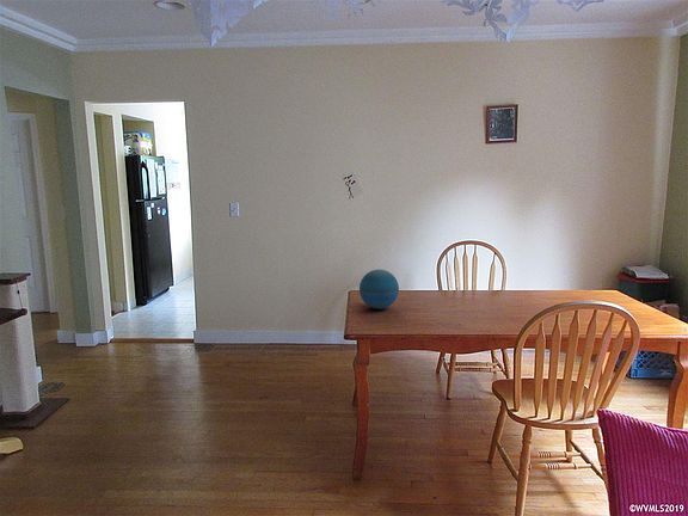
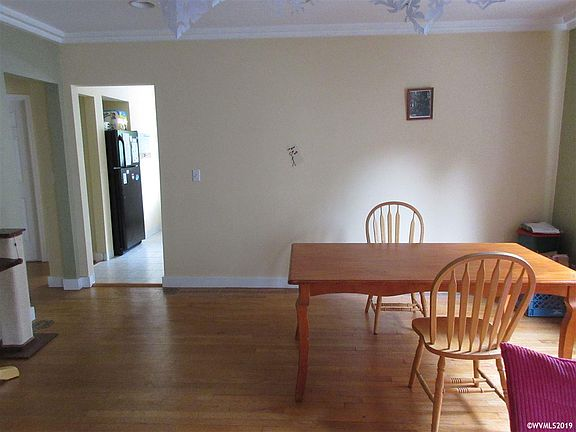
- decorative orb [358,269,400,311]
